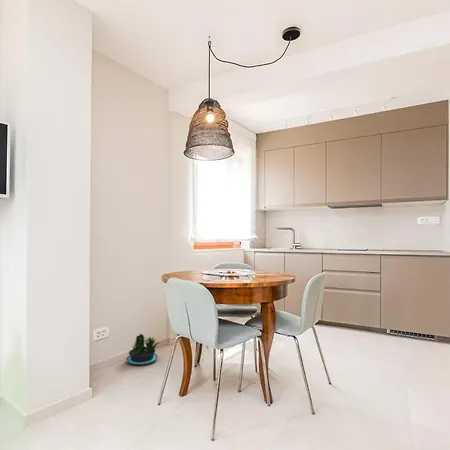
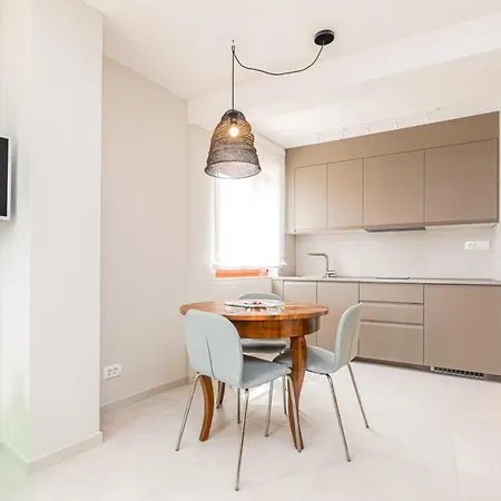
- potted plant [125,333,162,366]
